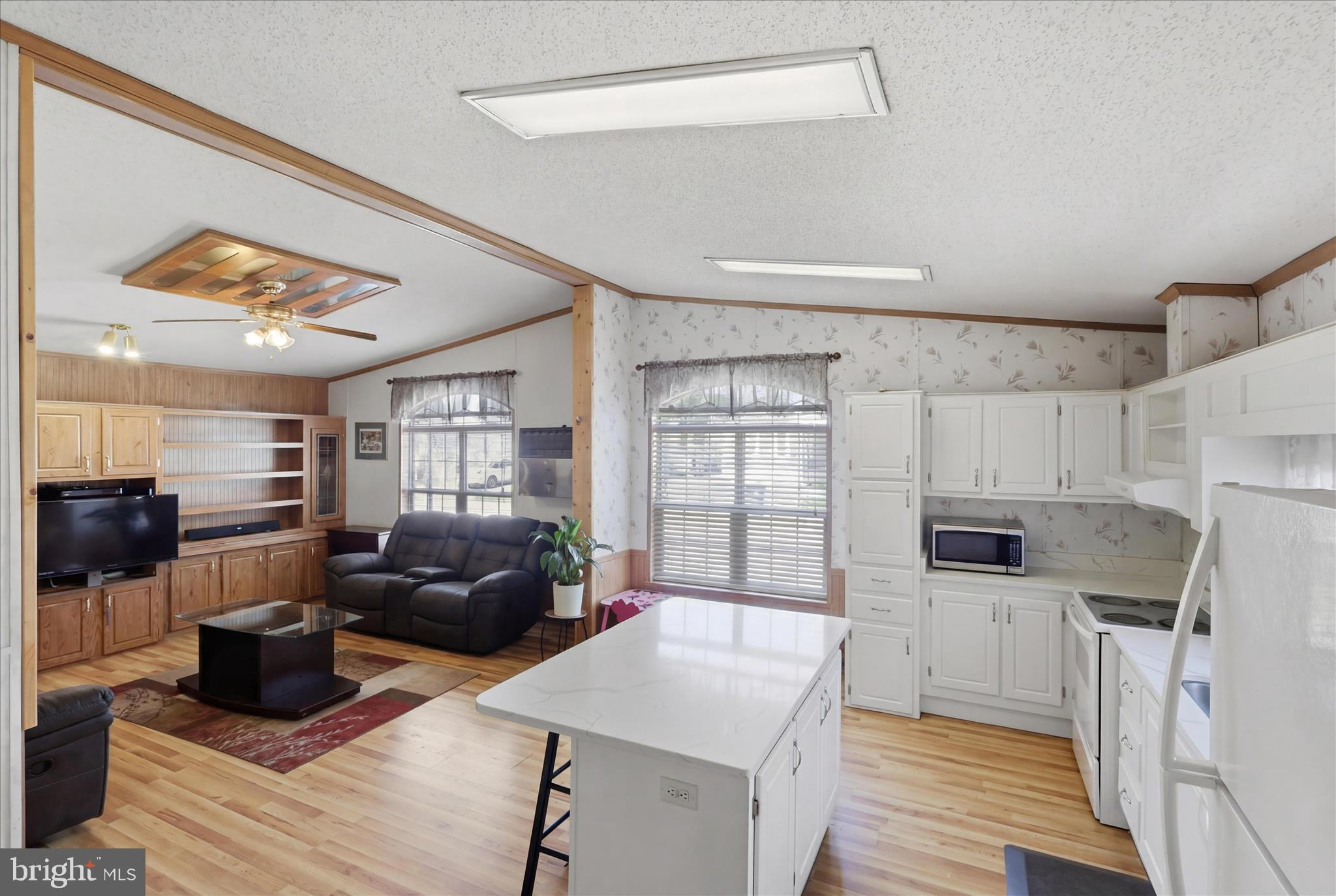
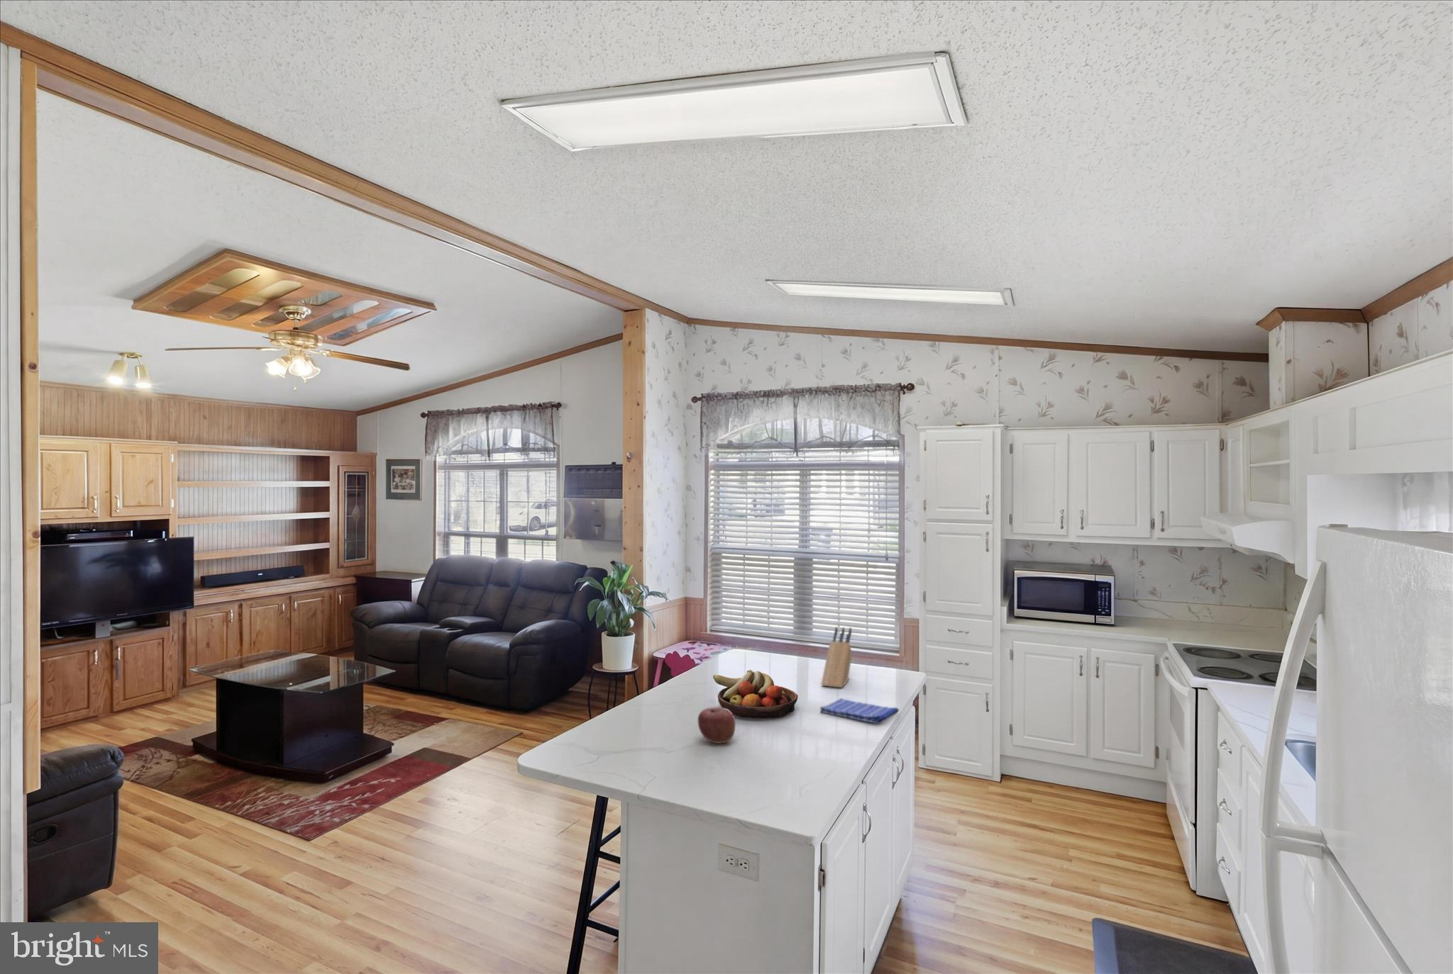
+ apple [697,707,736,745]
+ fruit bowl [712,670,799,719]
+ dish towel [819,698,899,724]
+ knife block [820,626,853,688]
